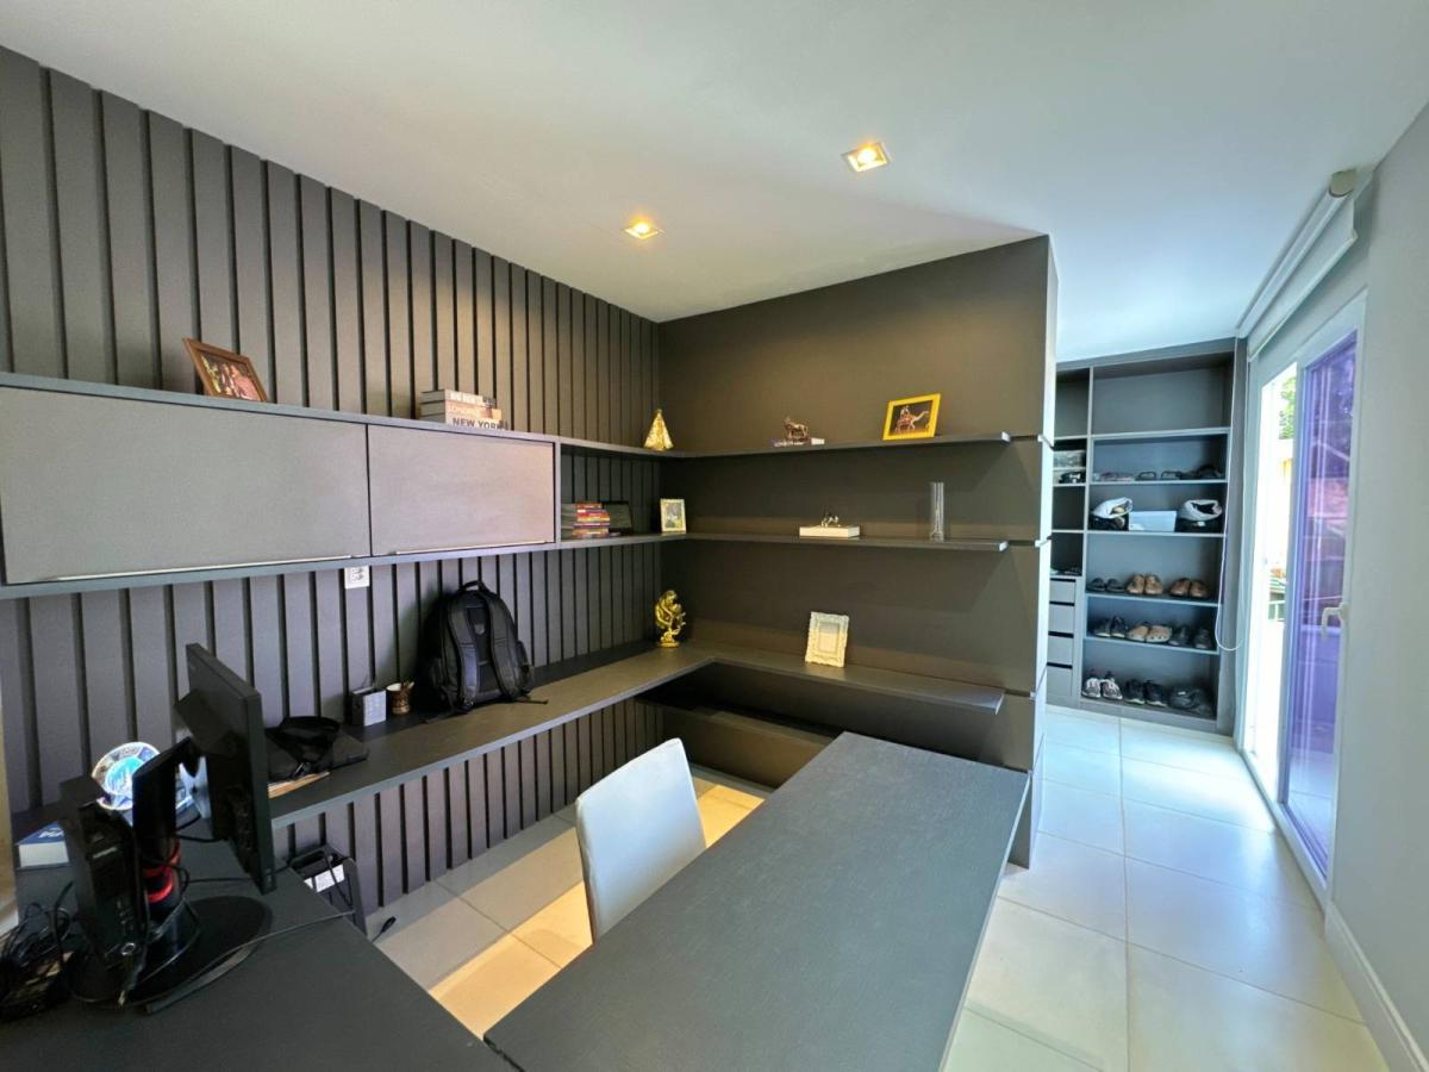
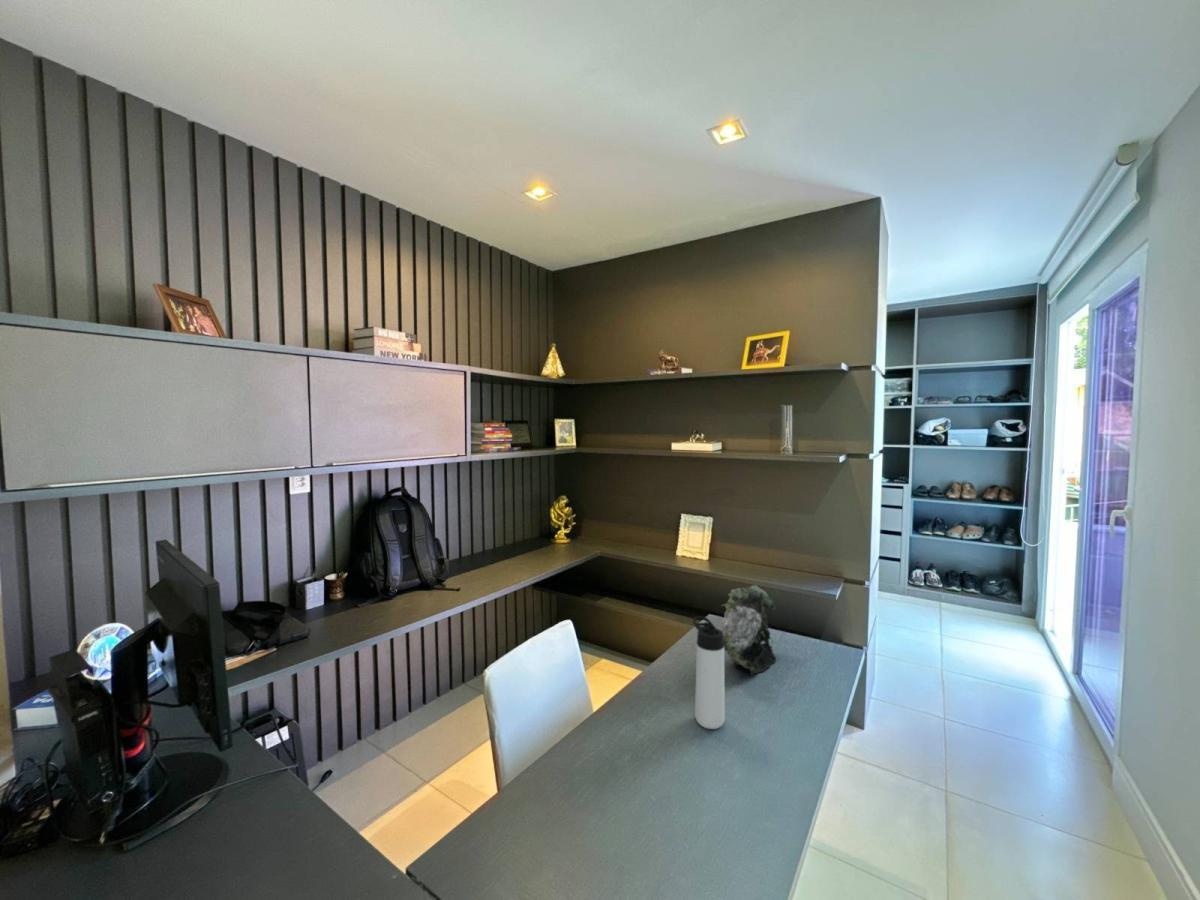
+ thermos bottle [692,615,726,730]
+ dried flowers [721,584,777,676]
